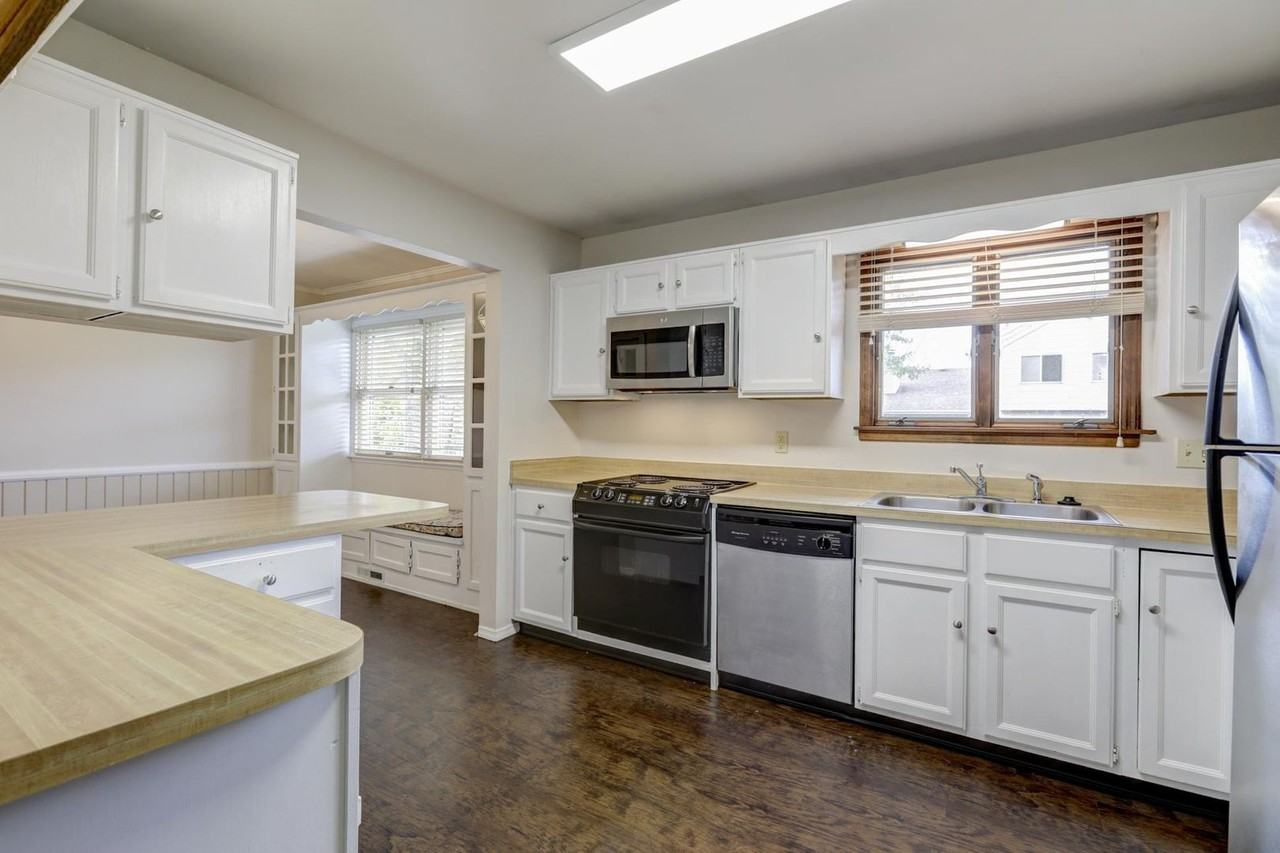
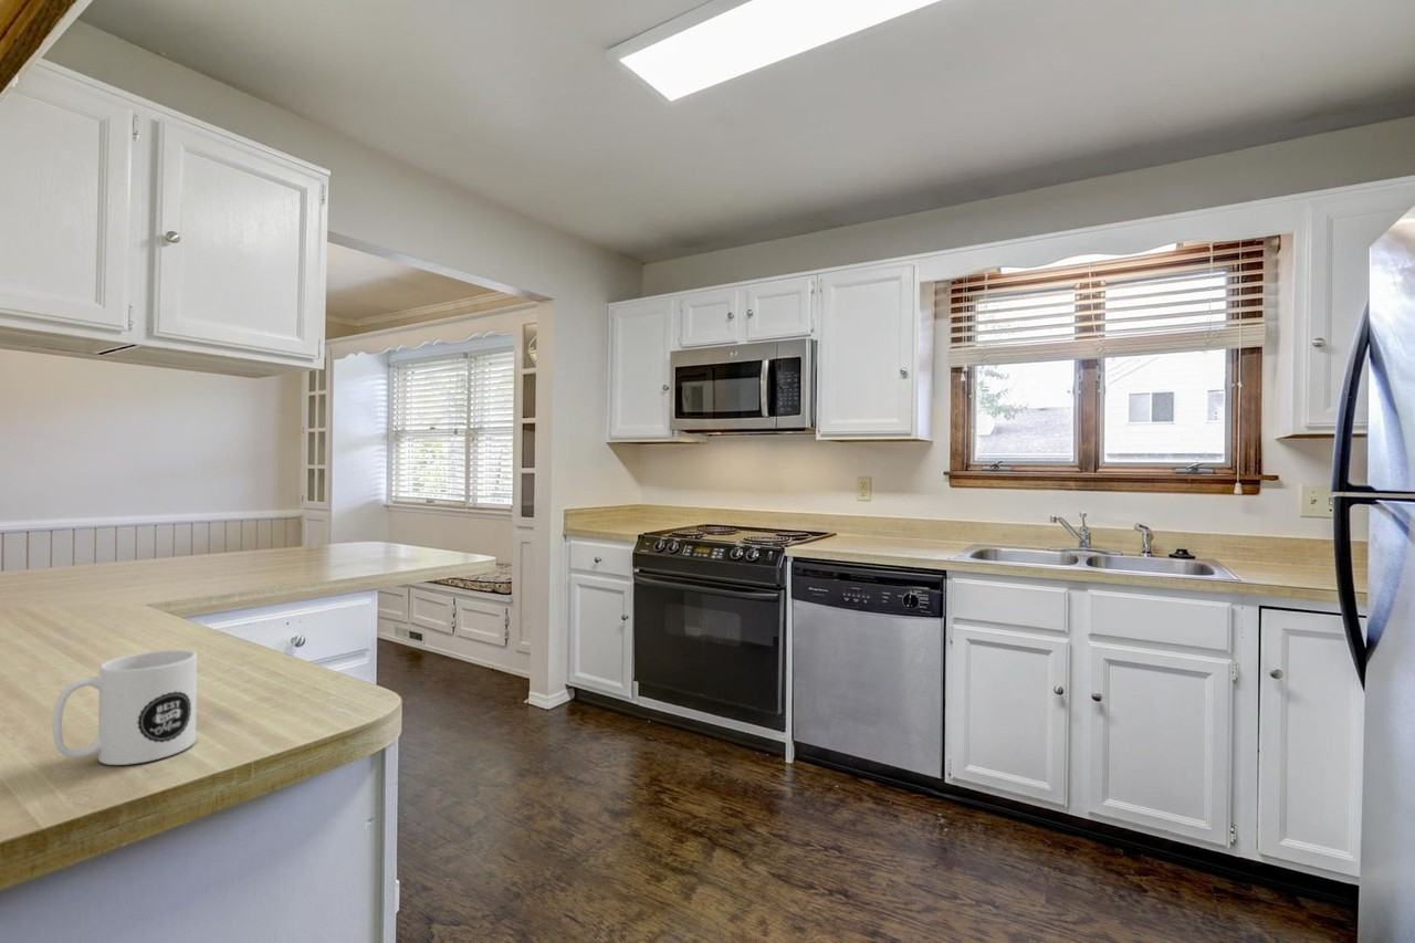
+ mug [51,649,198,766]
